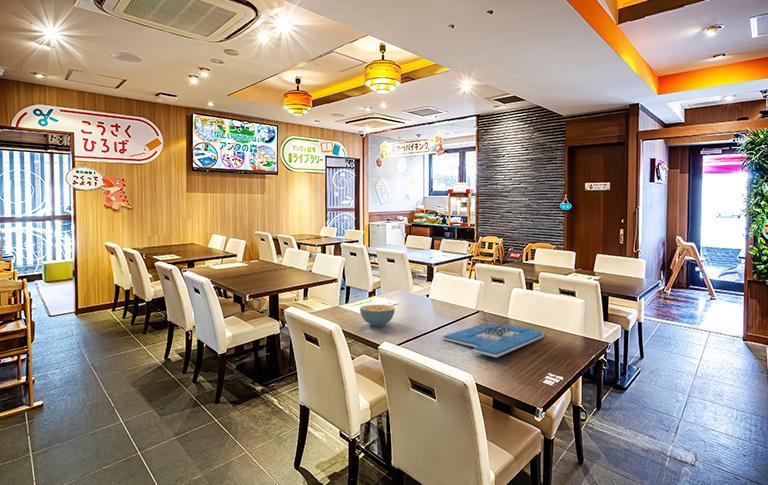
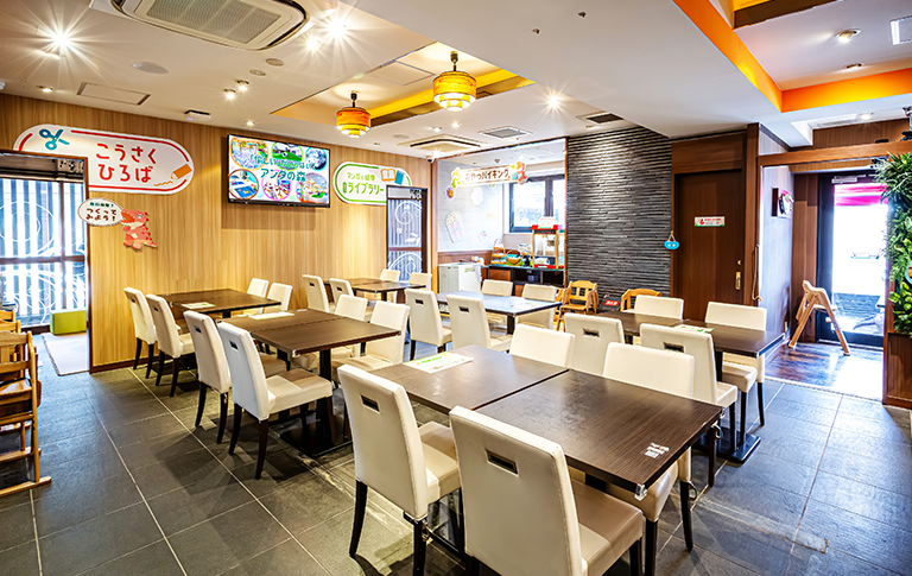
- board game [441,323,545,358]
- cereal bowl [359,304,396,327]
